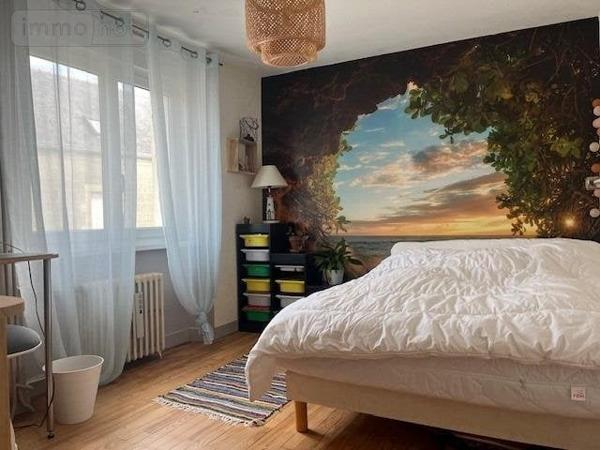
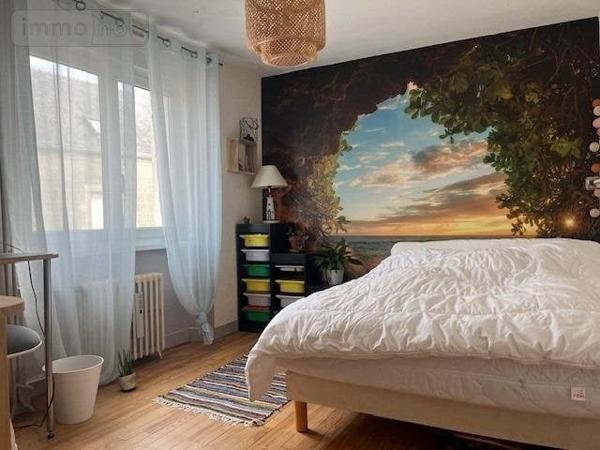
+ potted plant [117,348,137,391]
